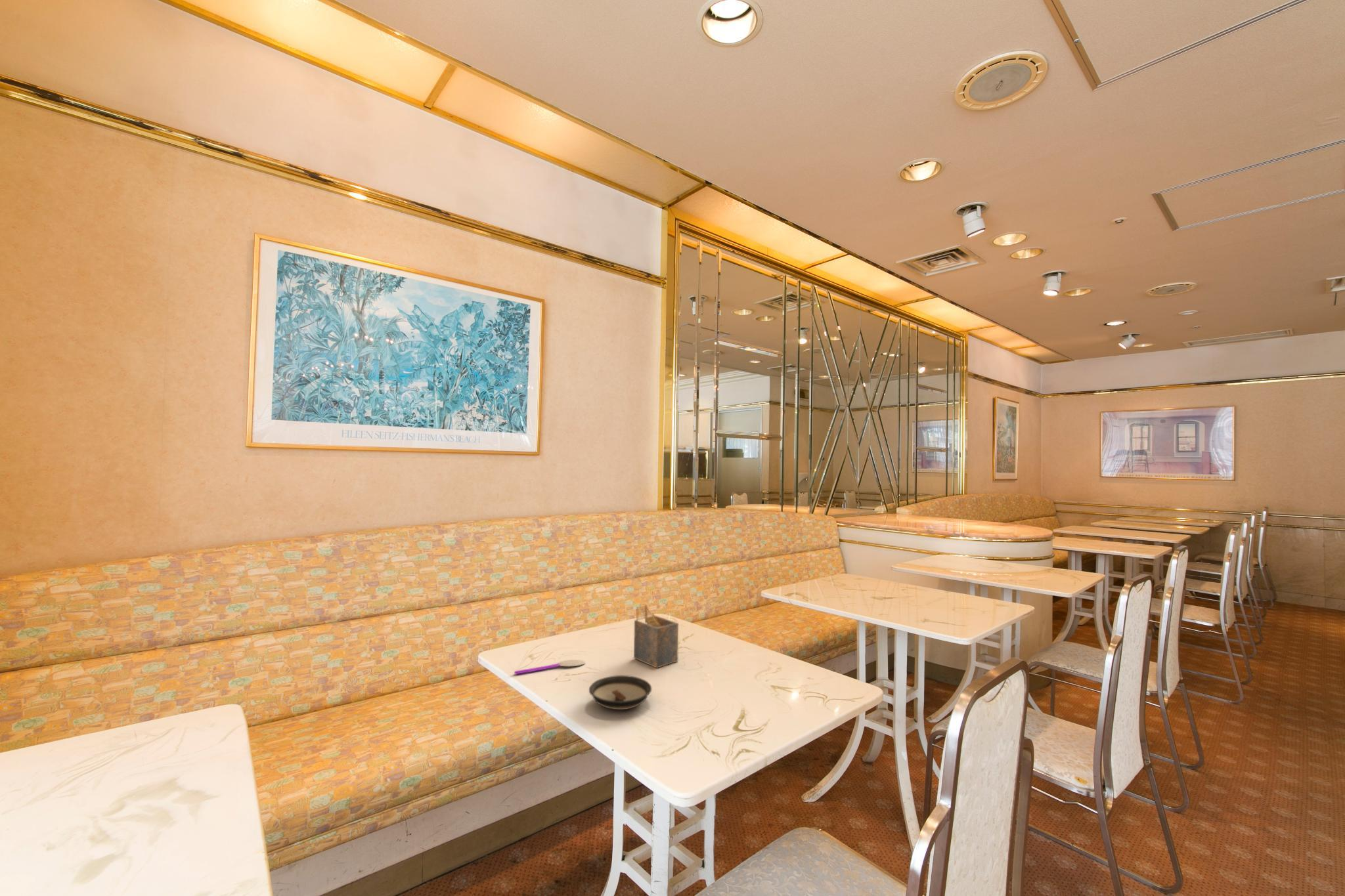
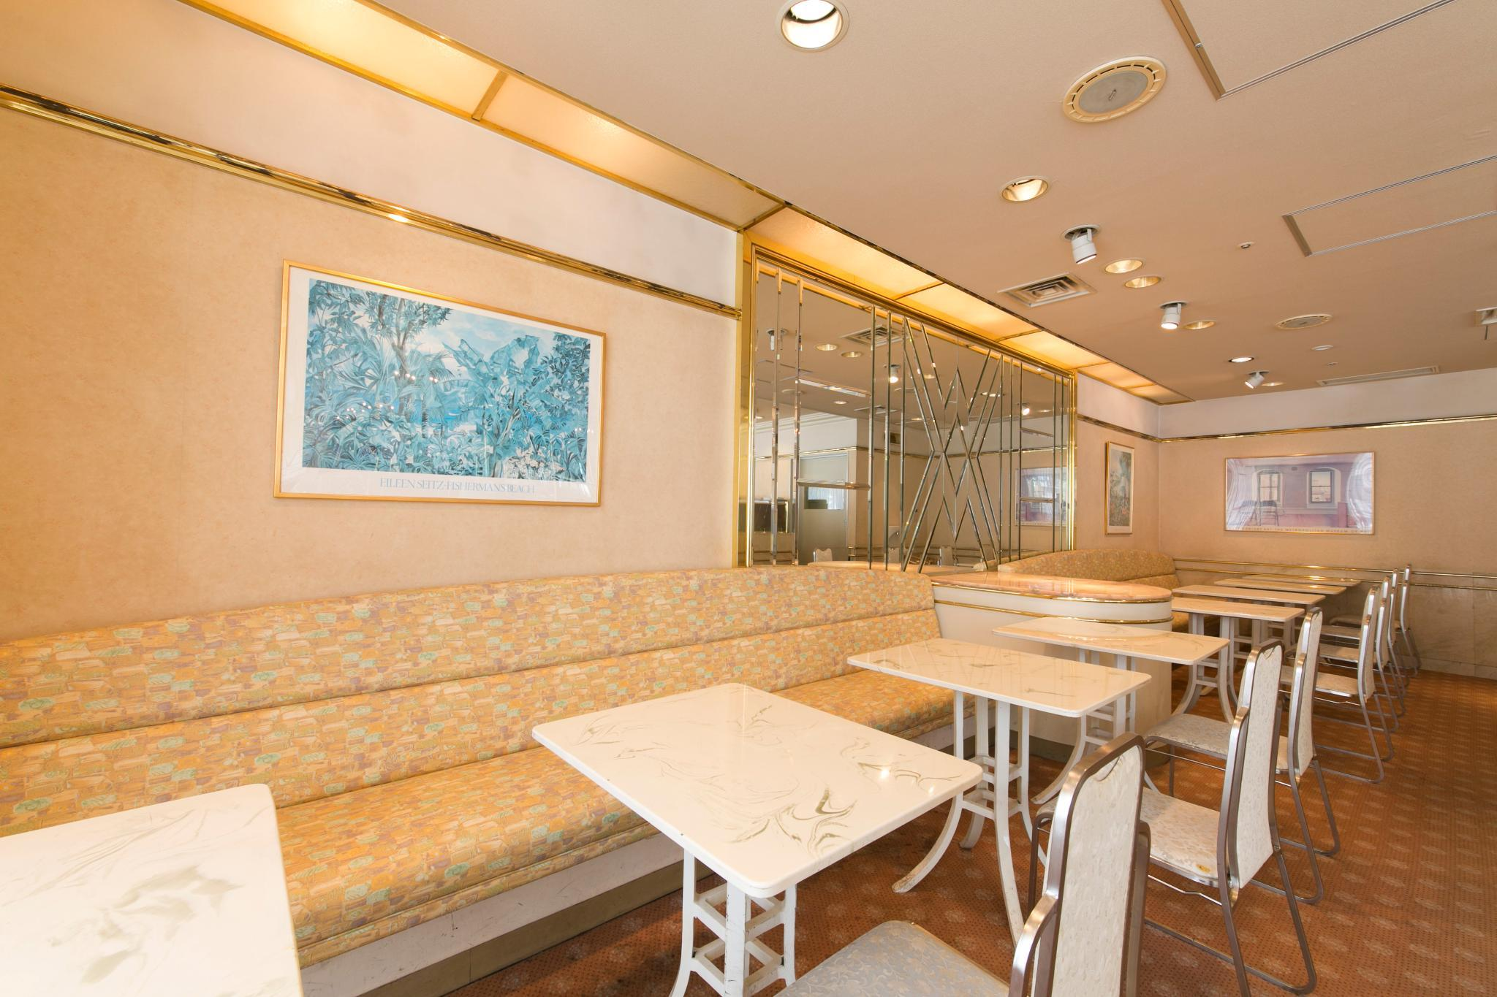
- napkin holder [633,604,679,669]
- spoon [514,659,586,675]
- saucer [588,675,652,710]
